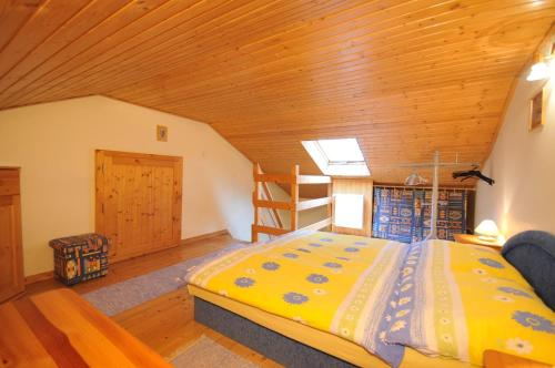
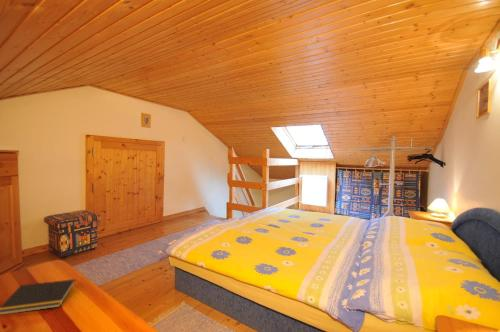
+ notepad [0,278,76,315]
